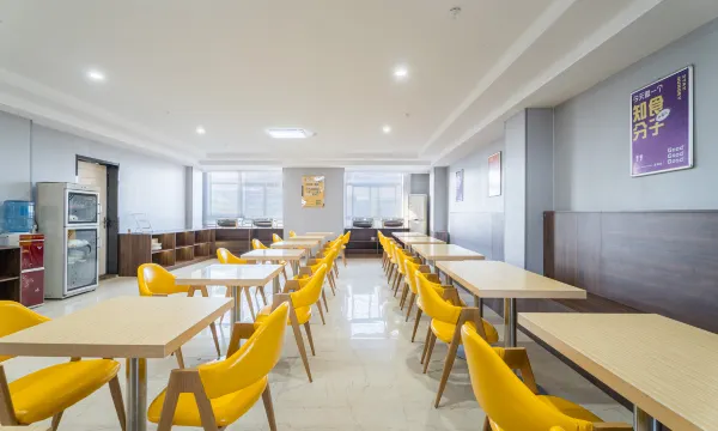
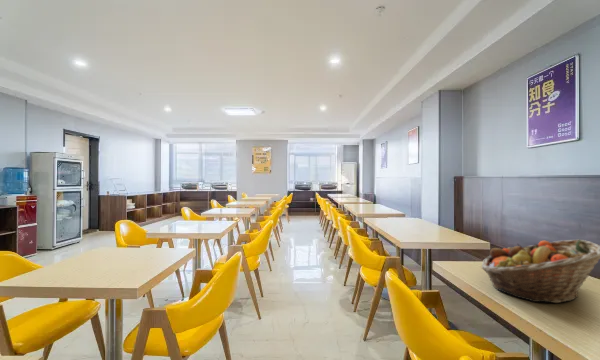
+ fruit basket [481,238,600,304]
